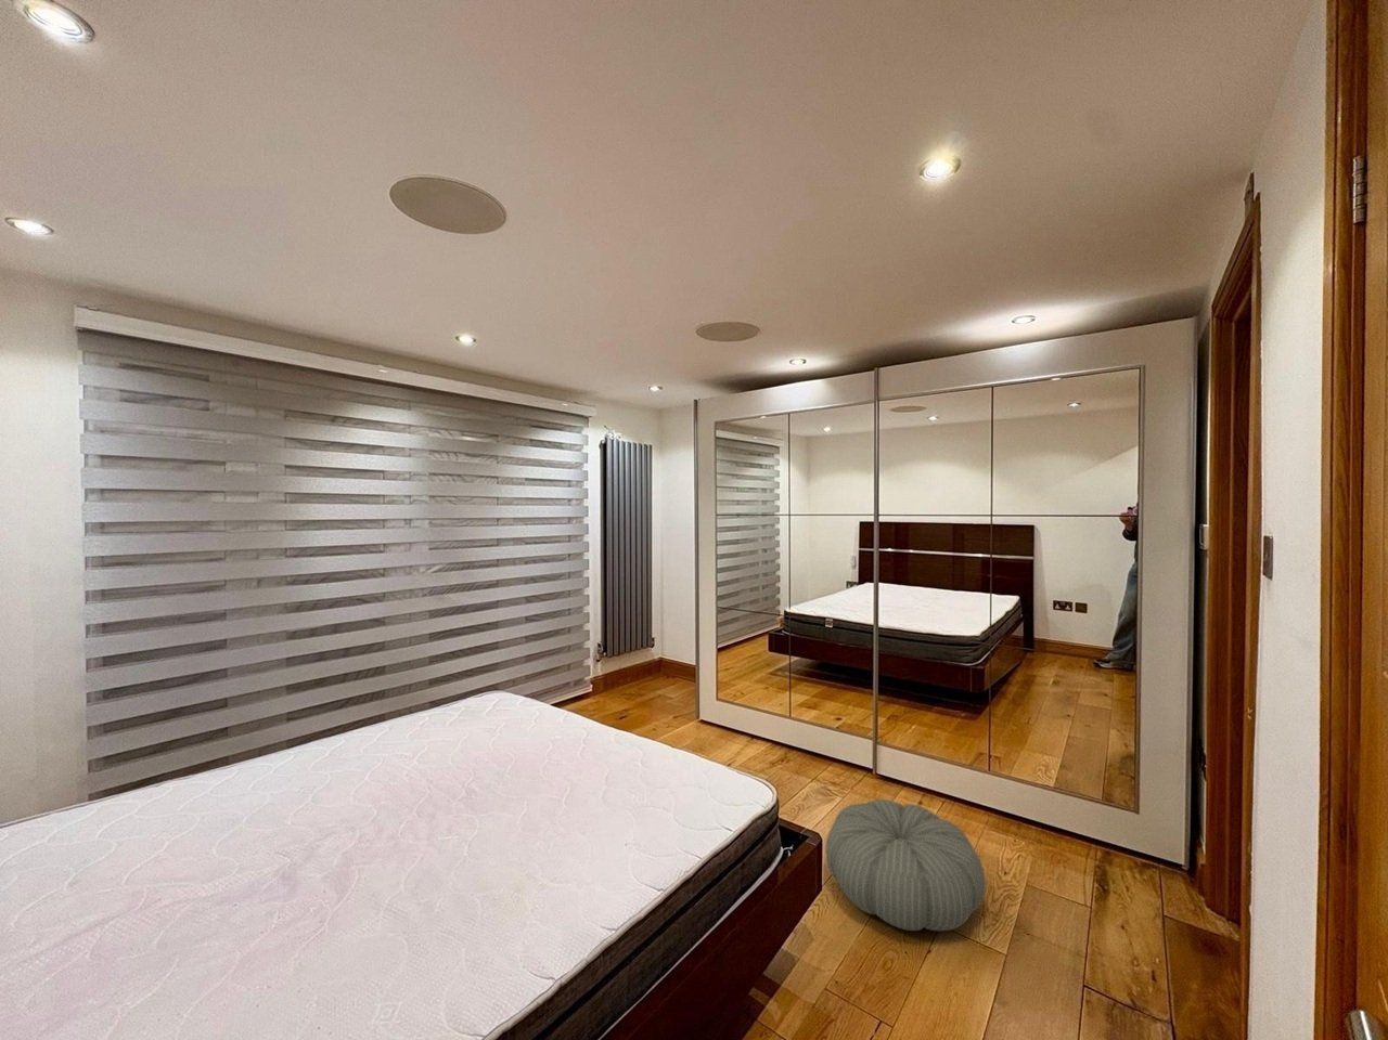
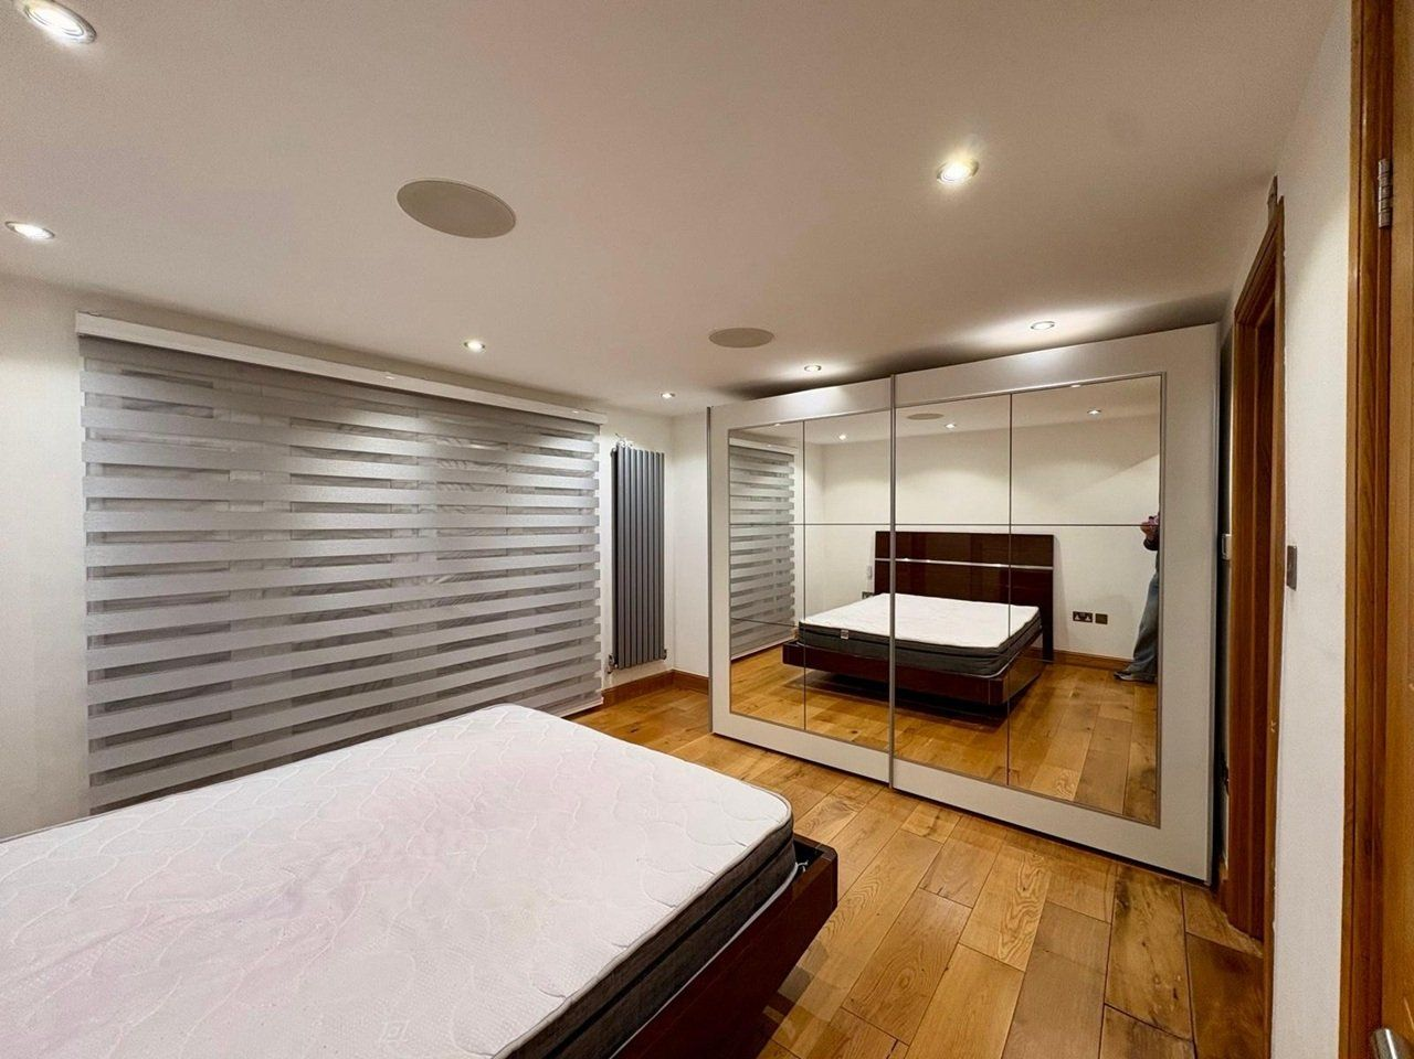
- pouf [824,799,987,932]
